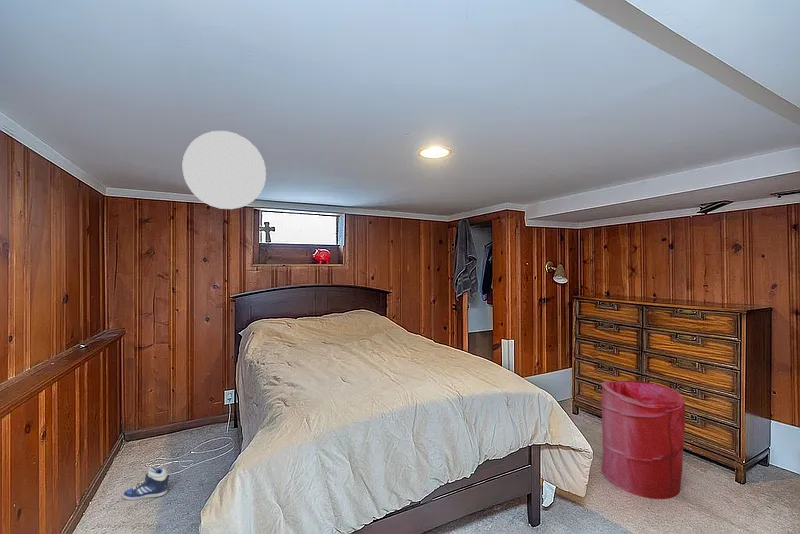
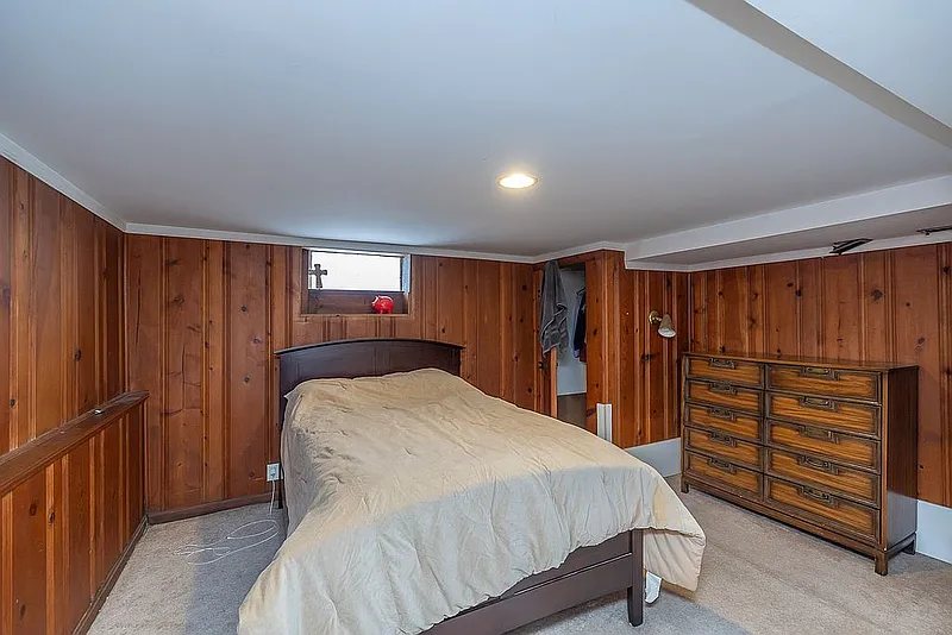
- laundry hamper [601,380,686,500]
- sneaker [122,465,170,501]
- ceiling light [182,130,267,210]
